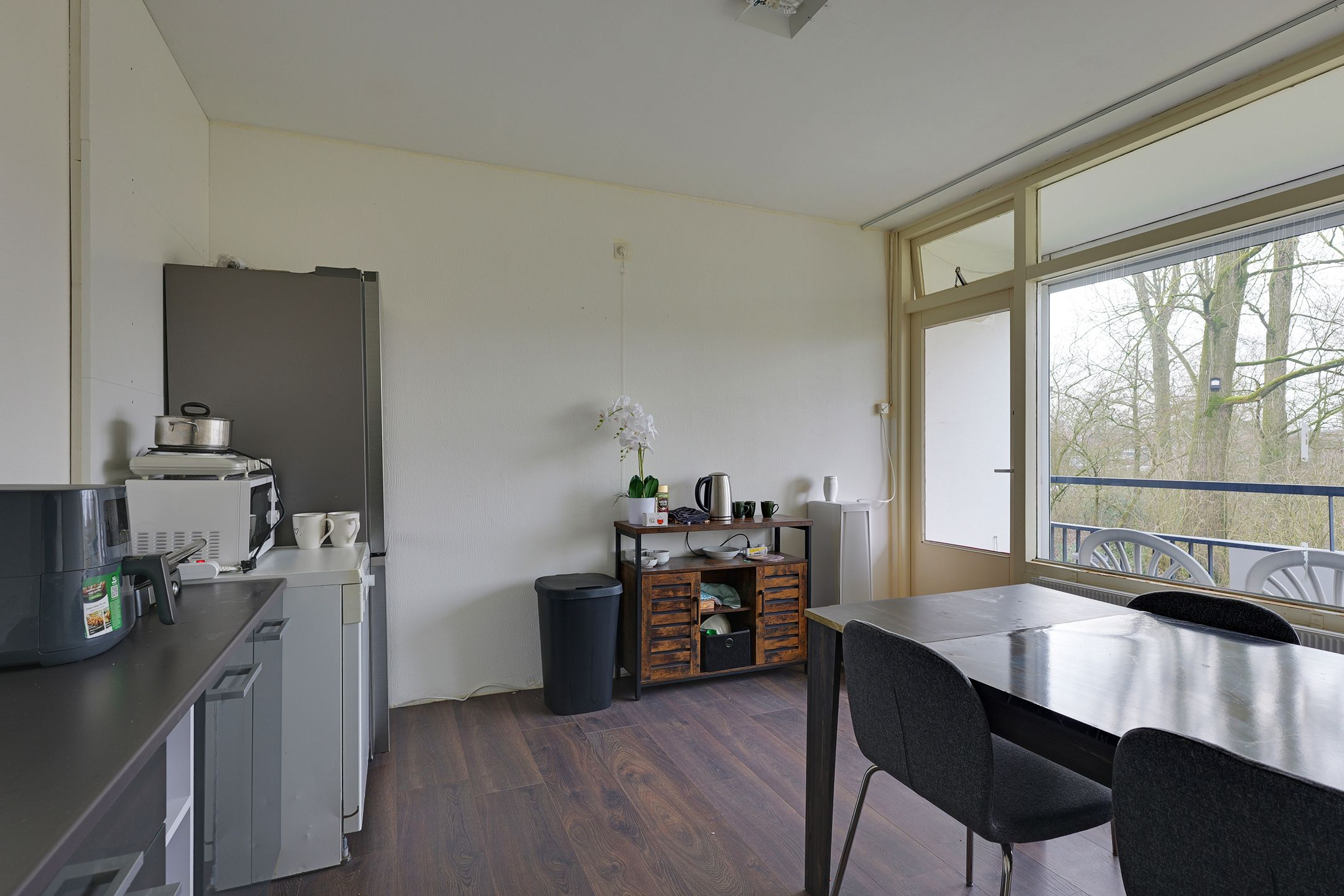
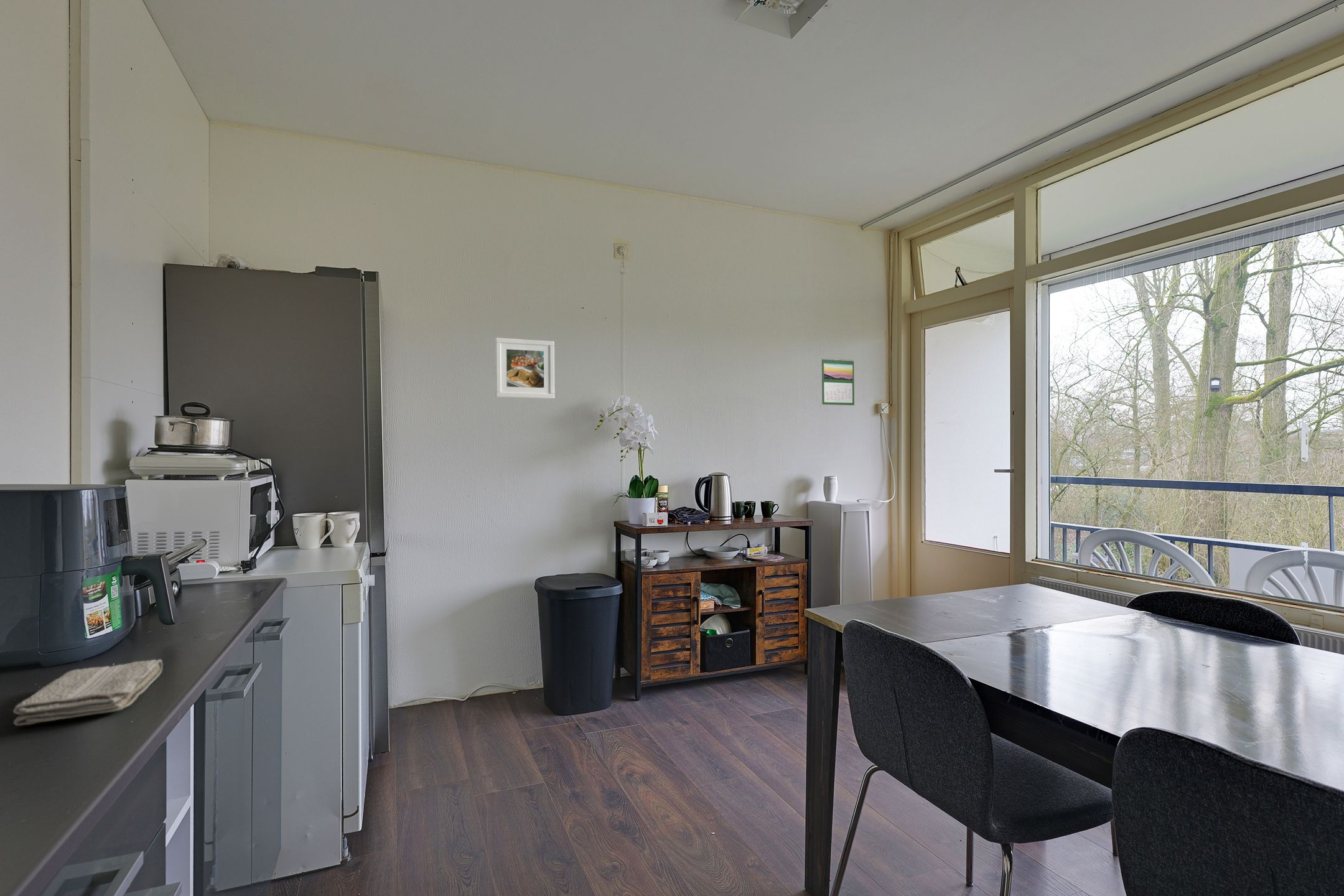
+ washcloth [12,659,163,726]
+ calendar [821,358,855,406]
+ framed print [495,337,555,399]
